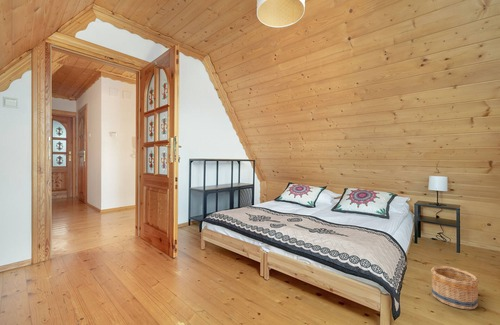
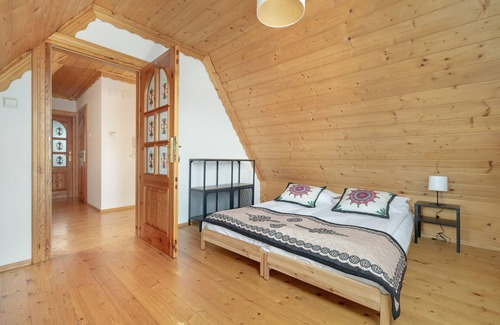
- basket [430,265,480,311]
